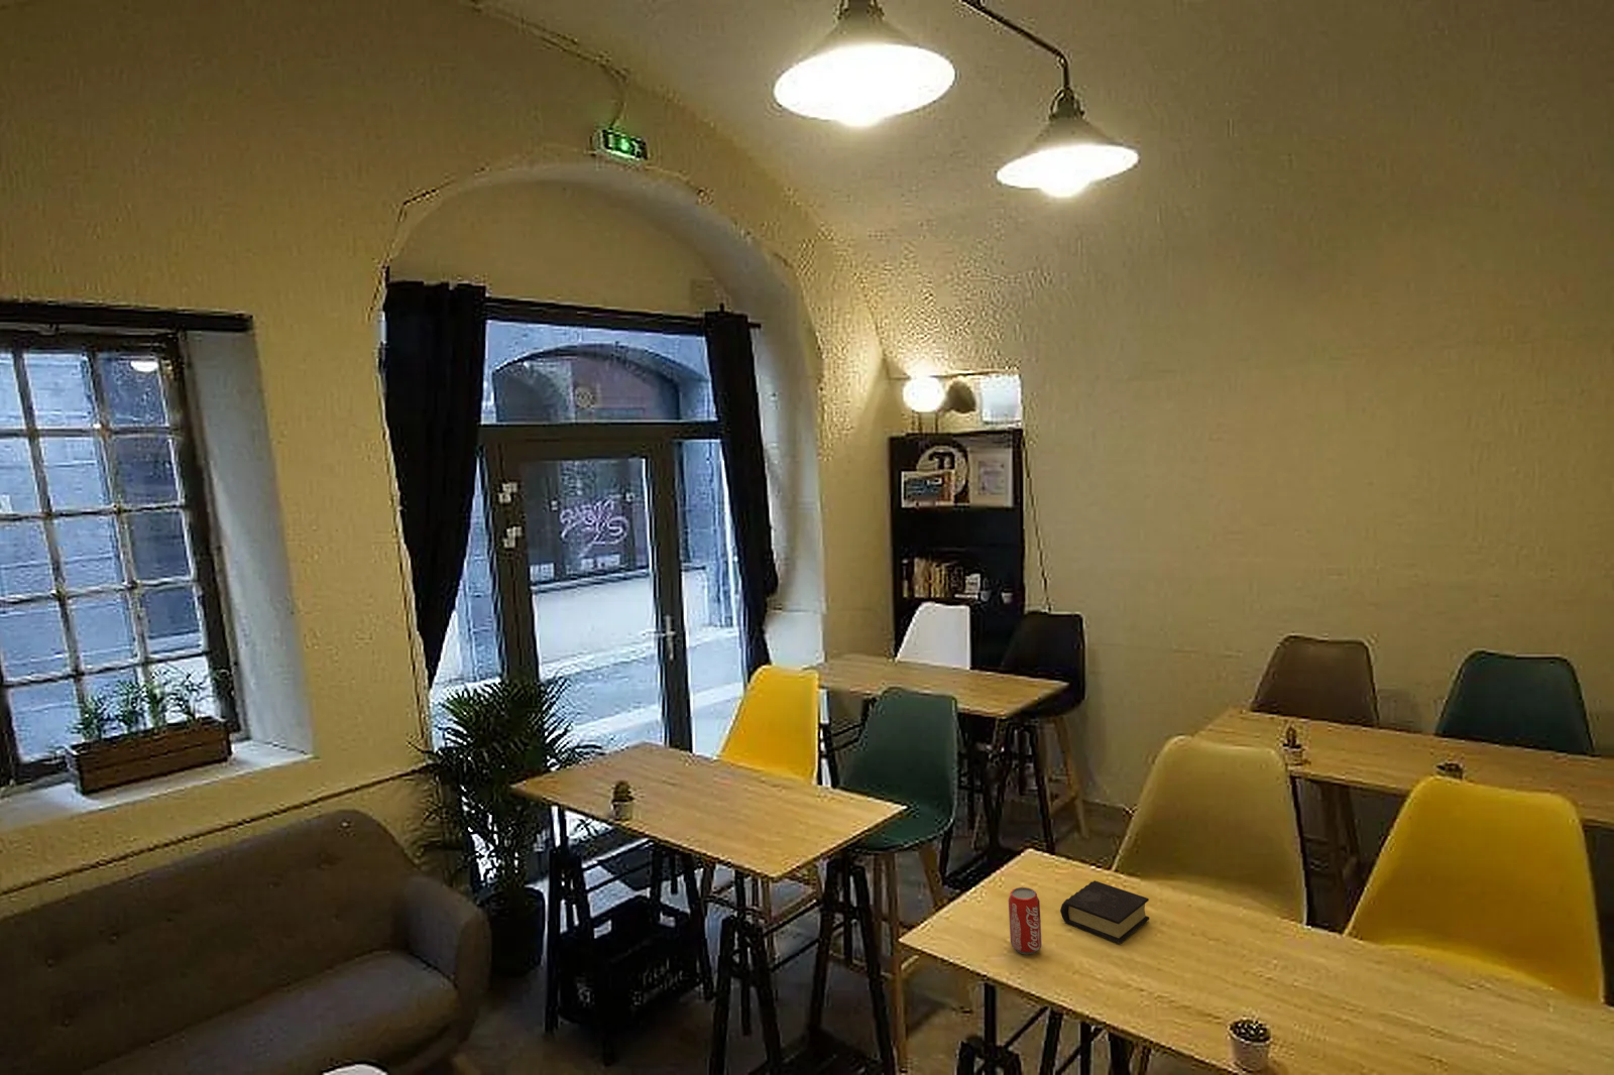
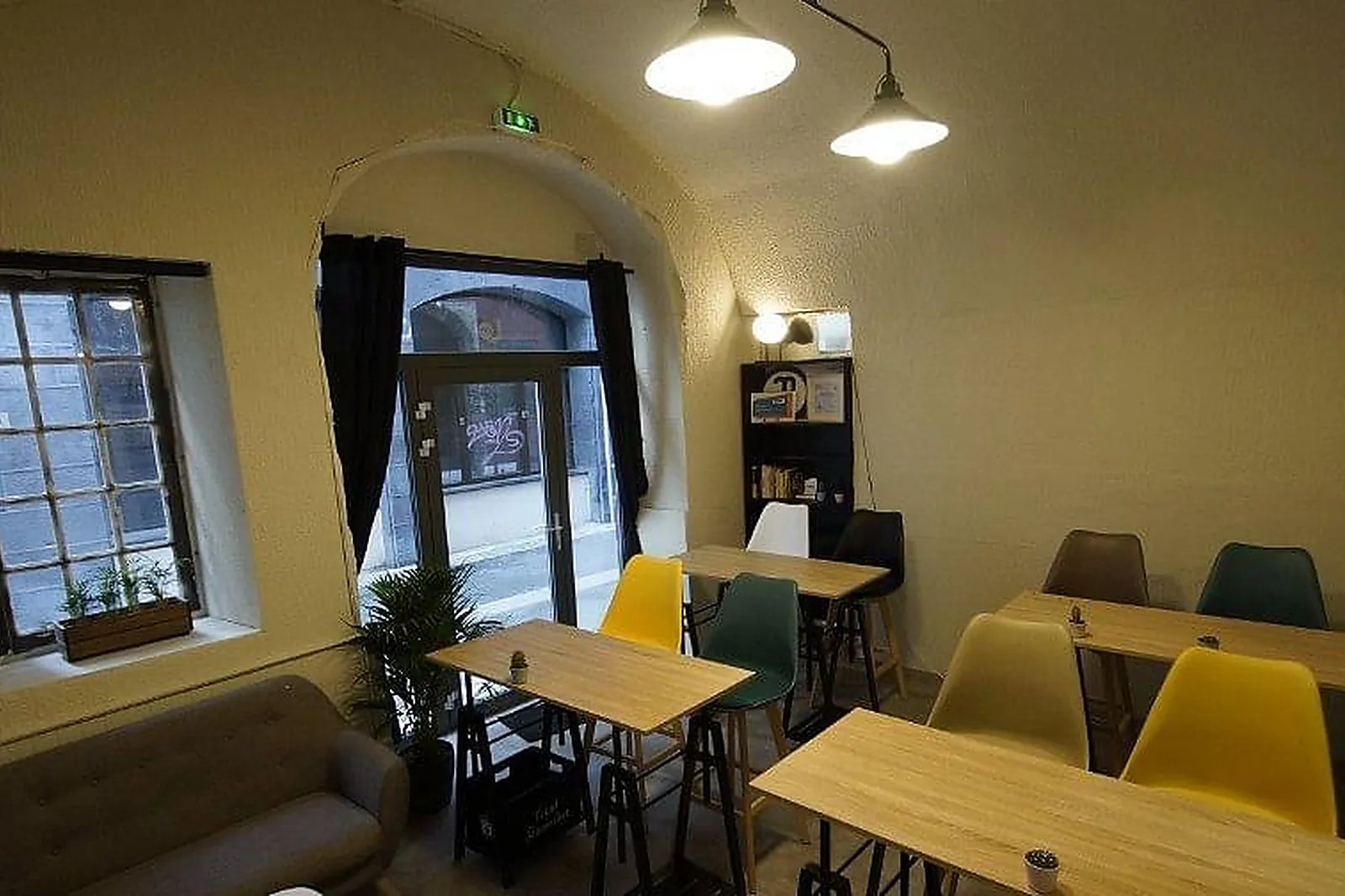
- book [1060,879,1150,945]
- beverage can [1008,887,1043,955]
